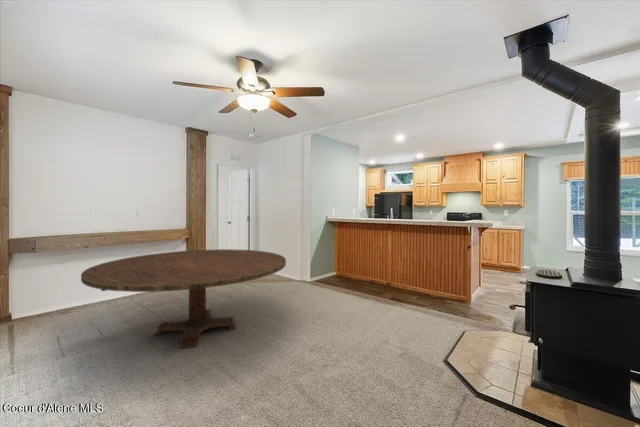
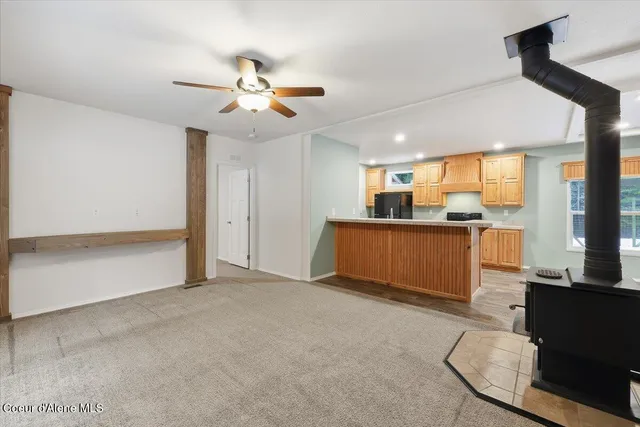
- dining table [80,248,287,349]
